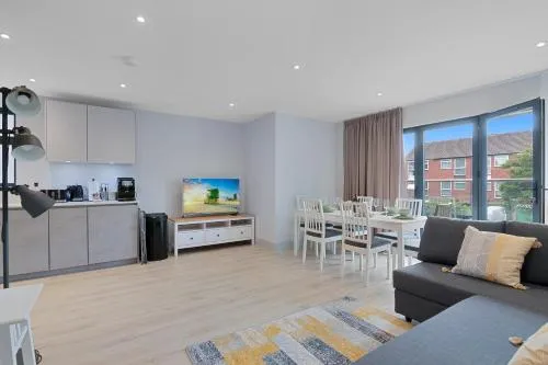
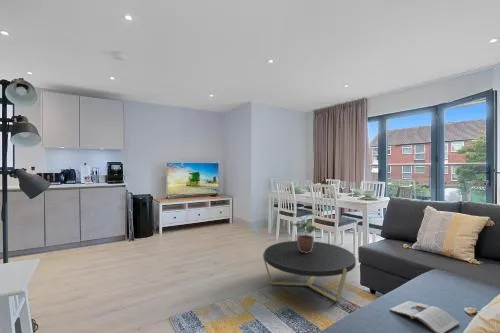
+ coffee table [262,240,357,303]
+ magazine [388,300,460,333]
+ potted plant [289,212,321,253]
